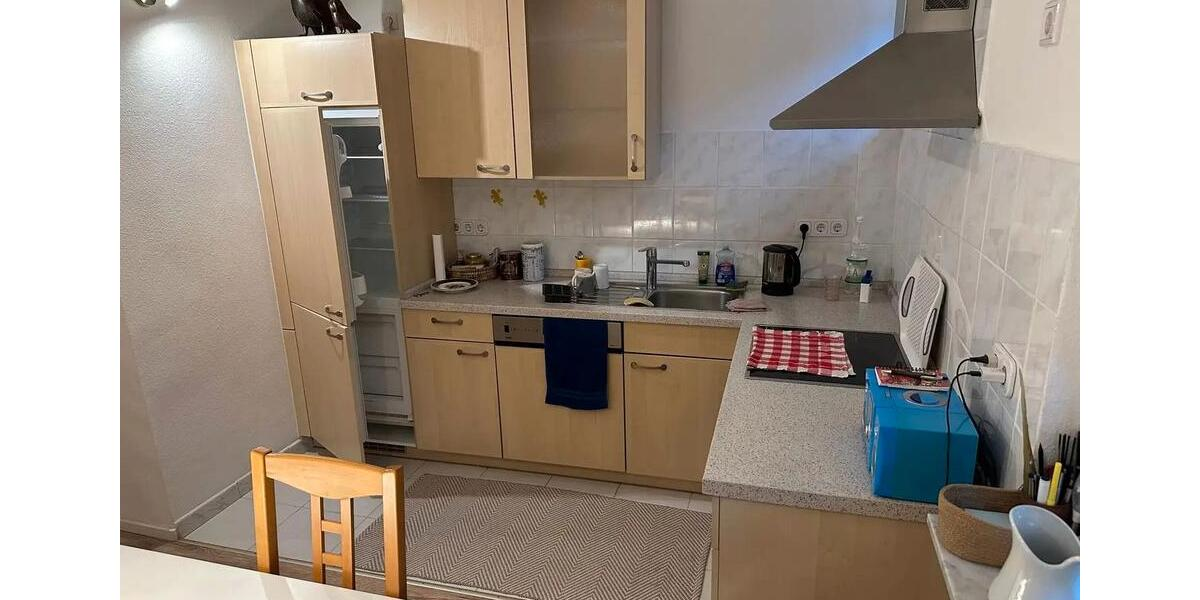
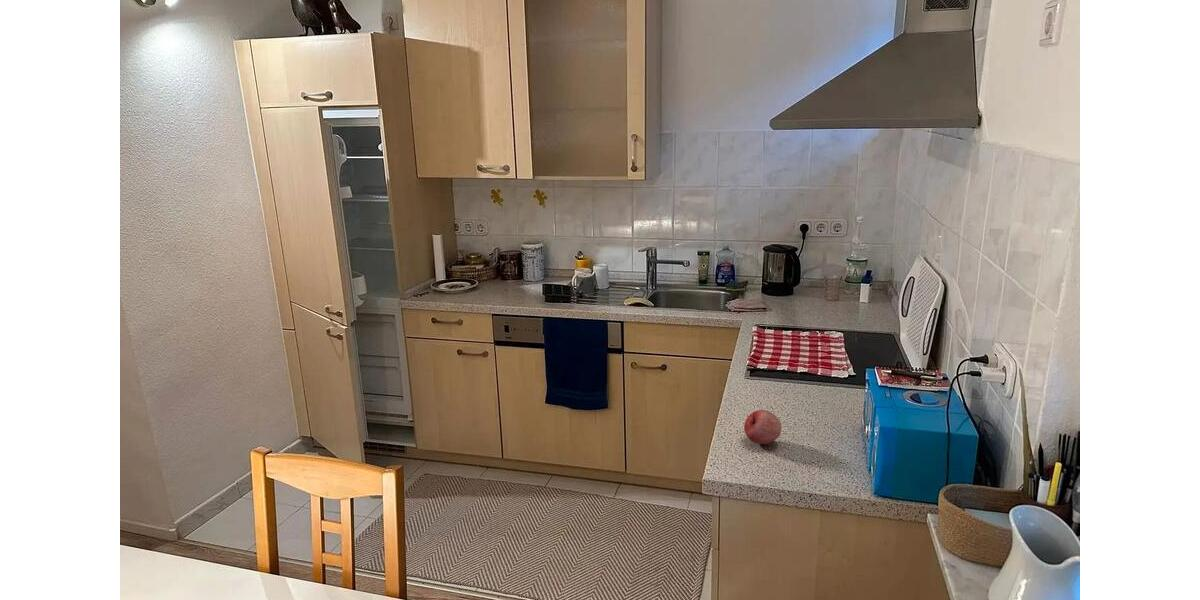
+ fruit [743,409,782,445]
